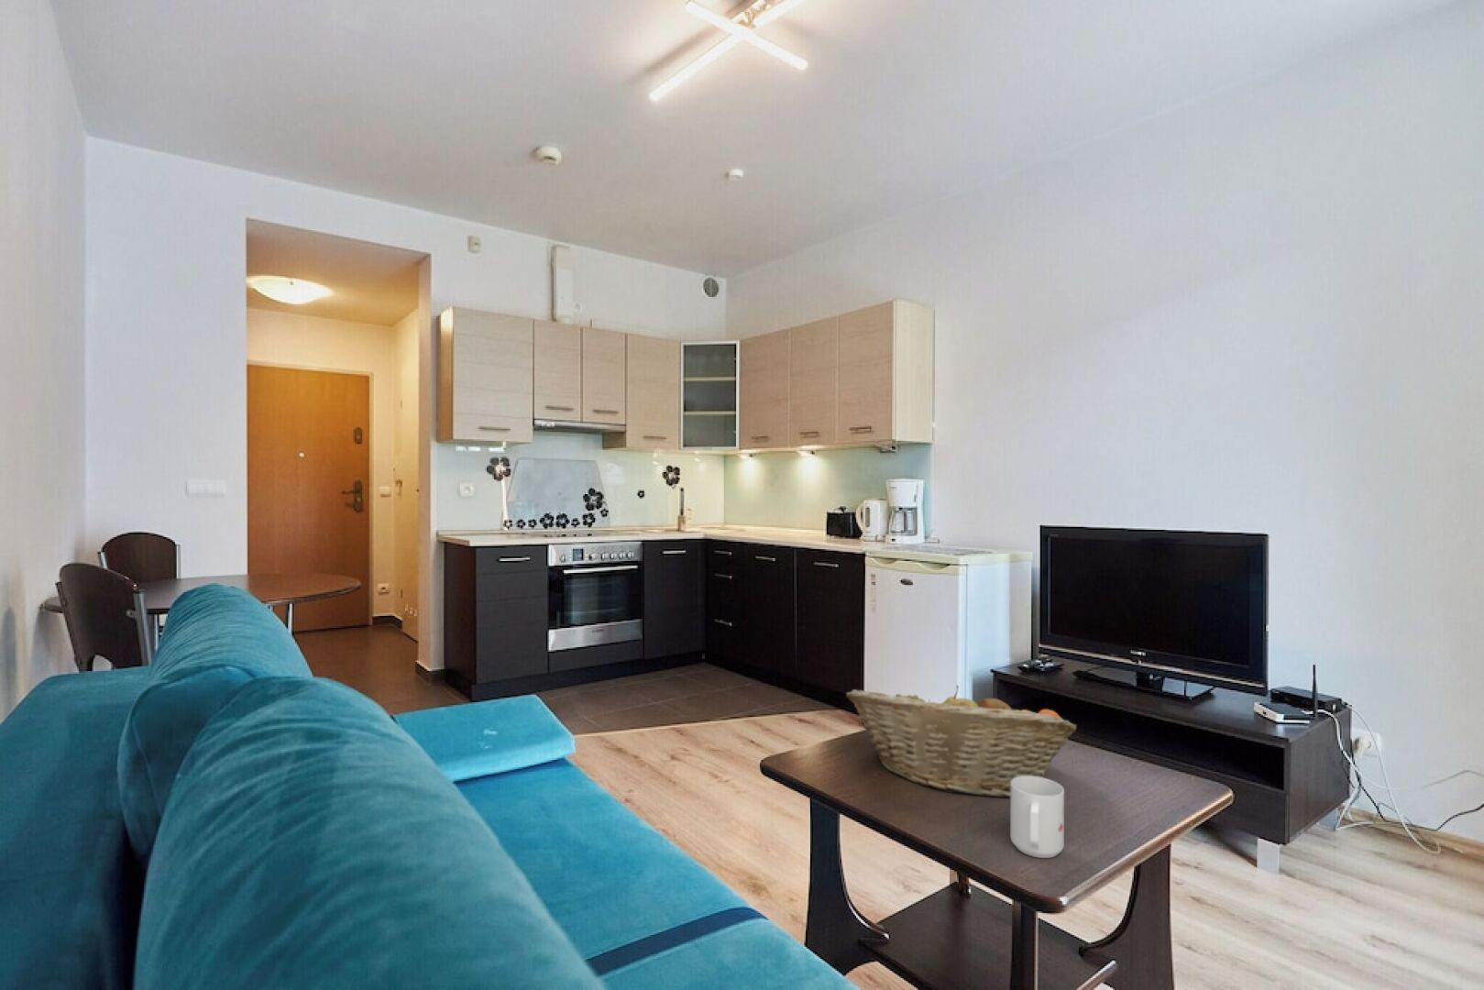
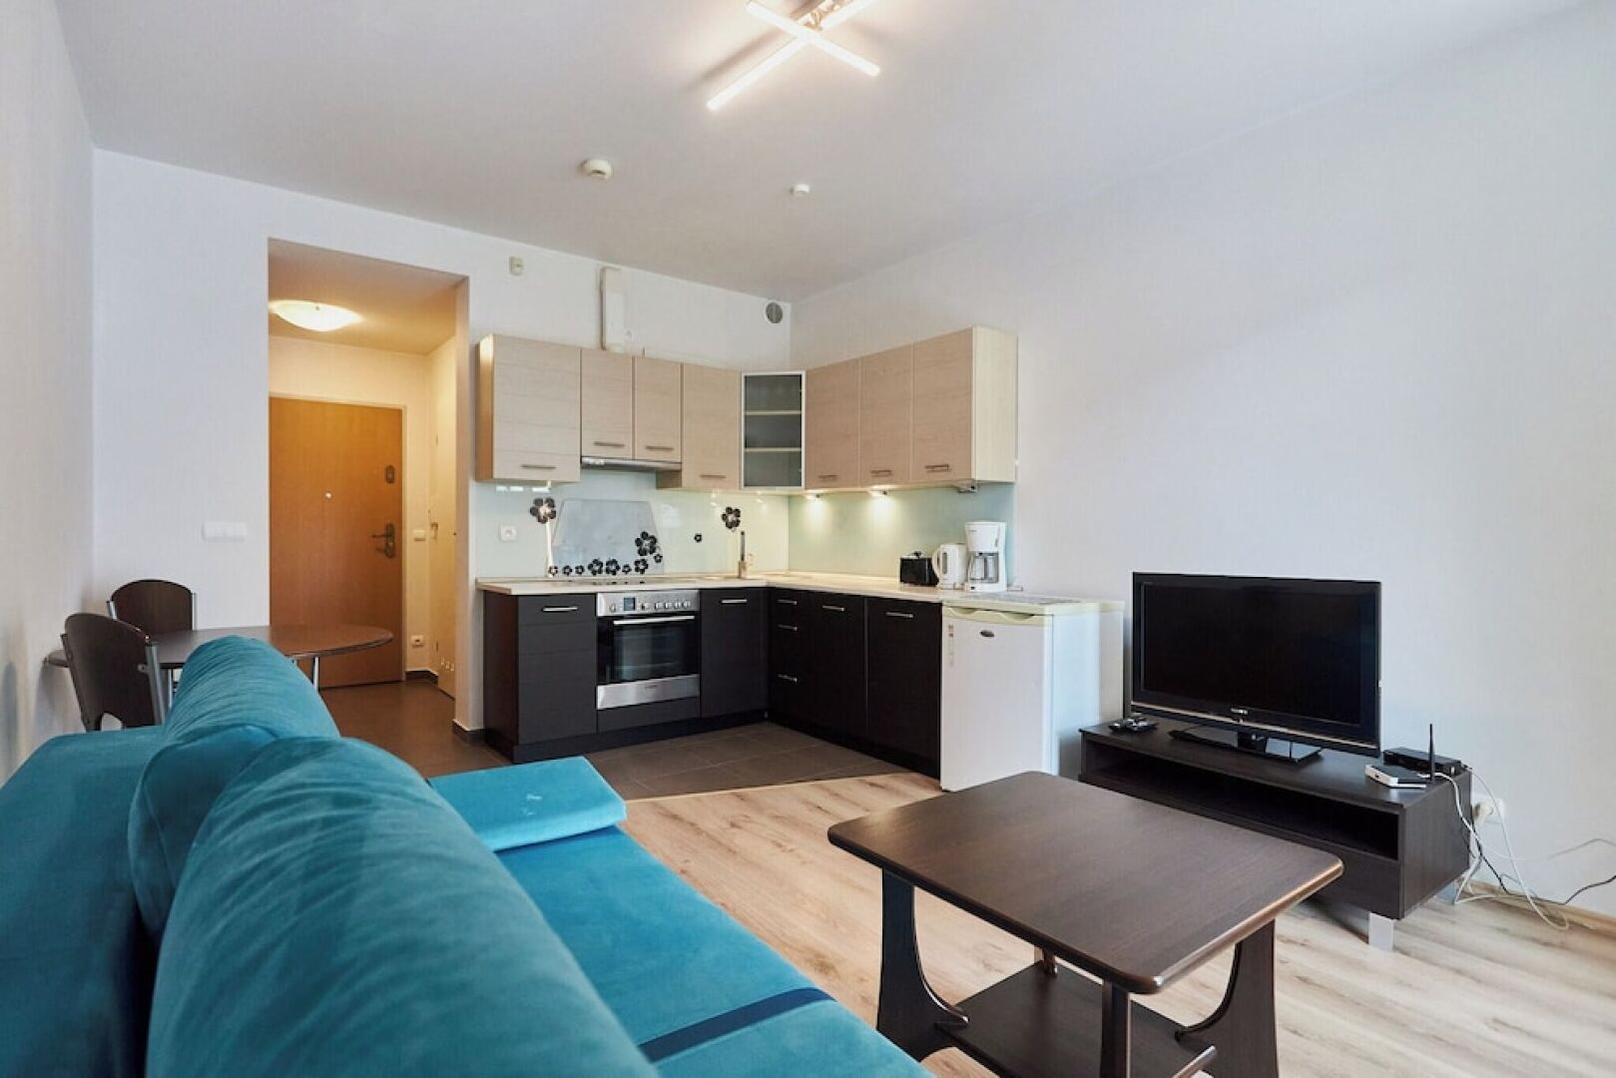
- mug [1009,777,1065,859]
- fruit basket [845,684,1077,799]
